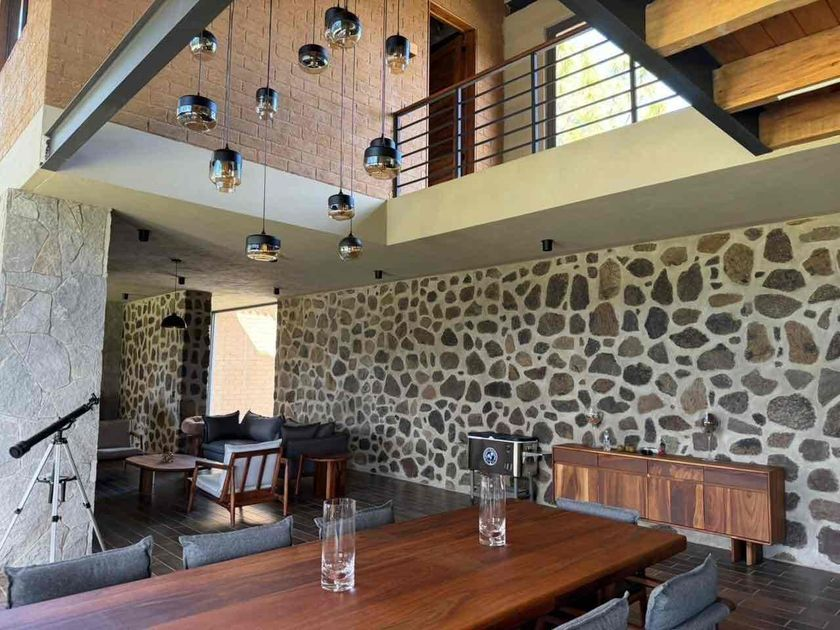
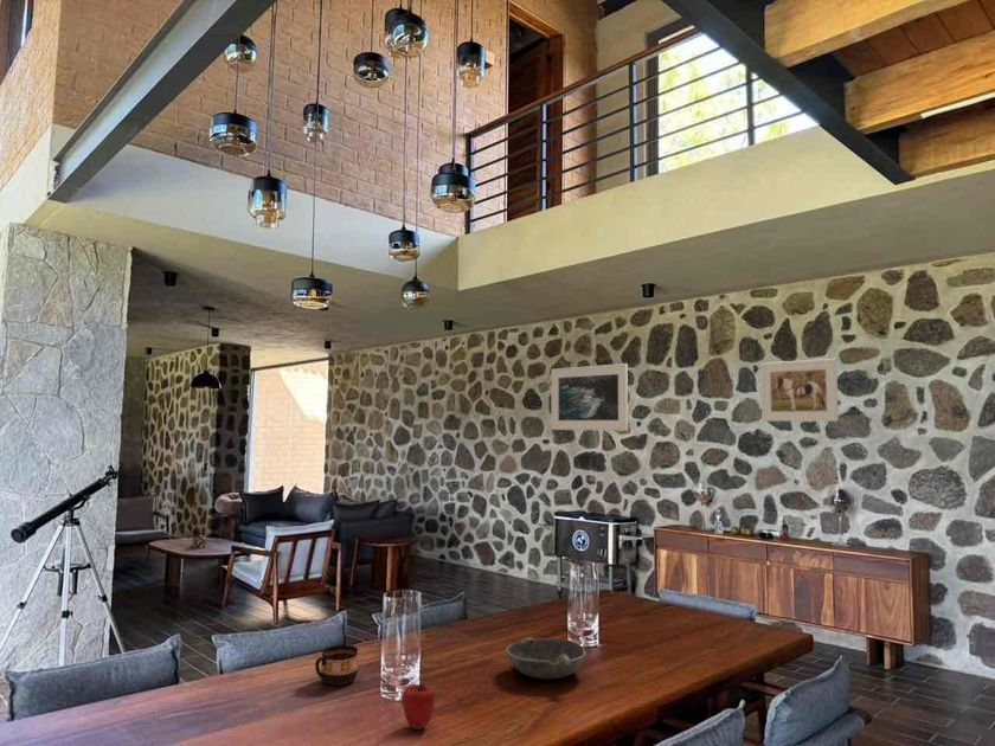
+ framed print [550,362,629,432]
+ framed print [759,358,840,423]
+ bowl [505,636,588,680]
+ cup [314,644,359,686]
+ apple [400,682,436,731]
